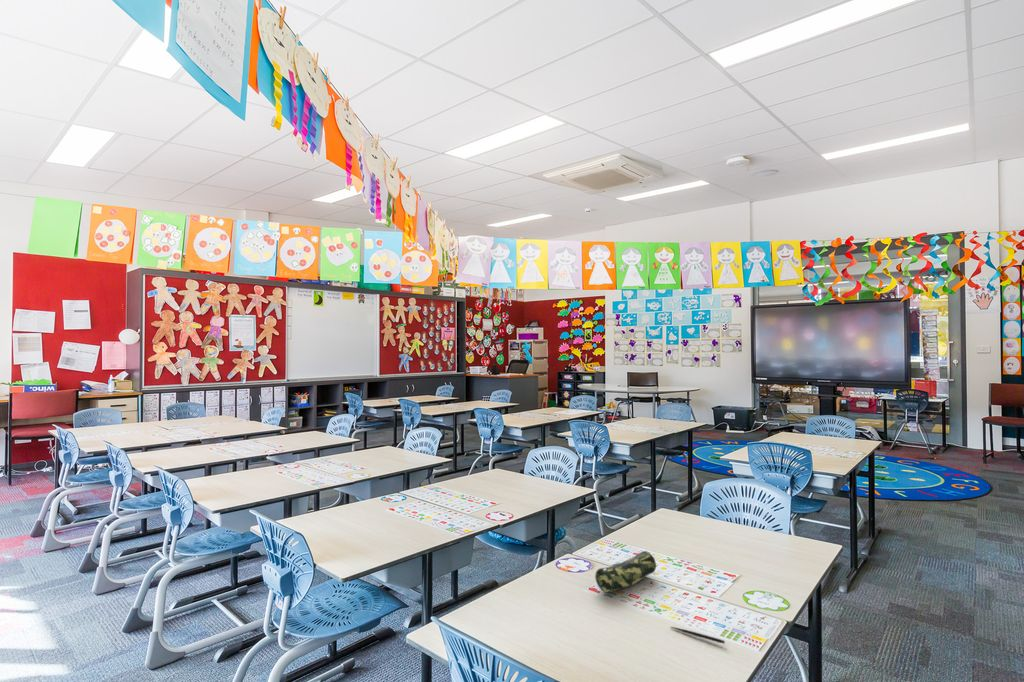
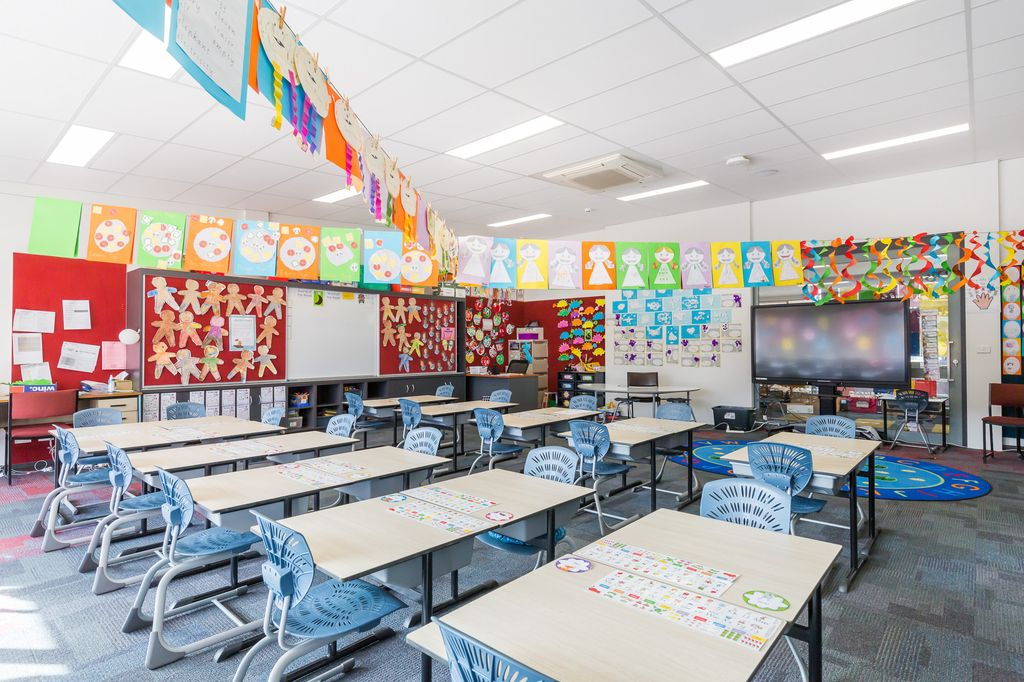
- pen [670,626,726,645]
- pencil case [594,550,657,594]
